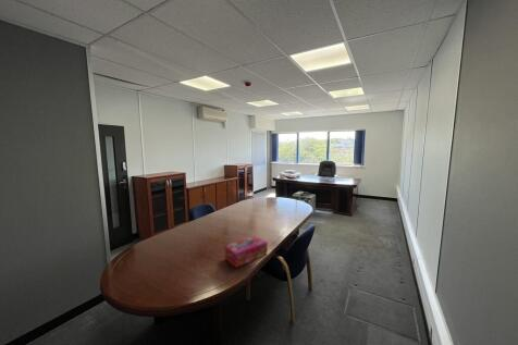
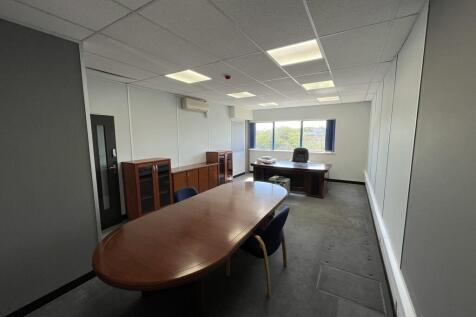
- tissue box [223,235,269,269]
